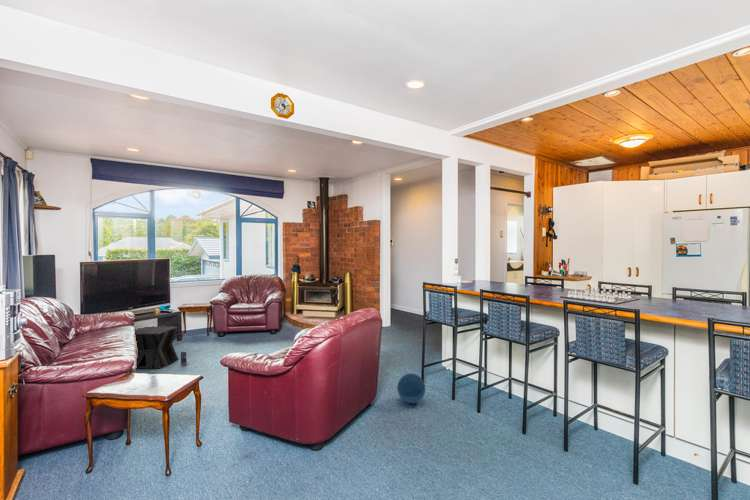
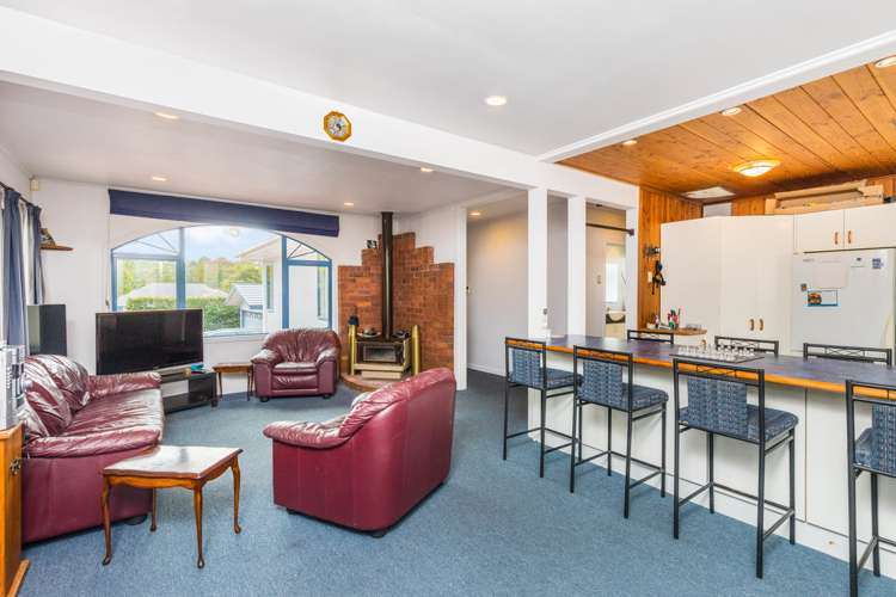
- side table [134,325,189,370]
- ball [396,372,426,405]
